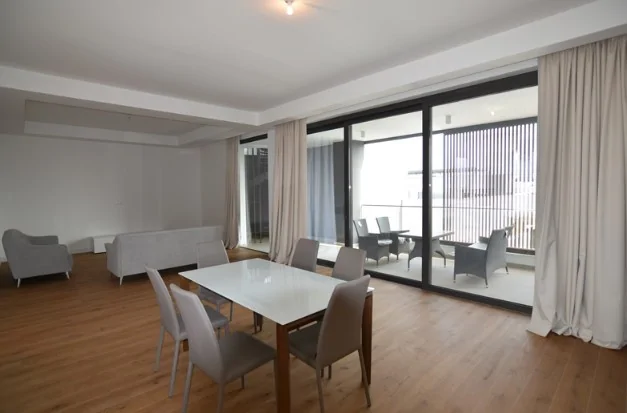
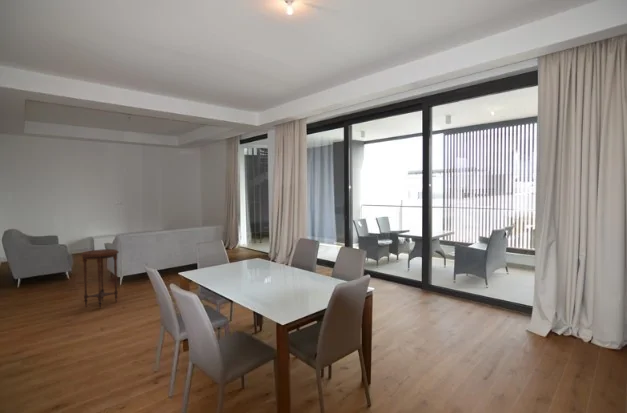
+ side table [80,248,120,309]
